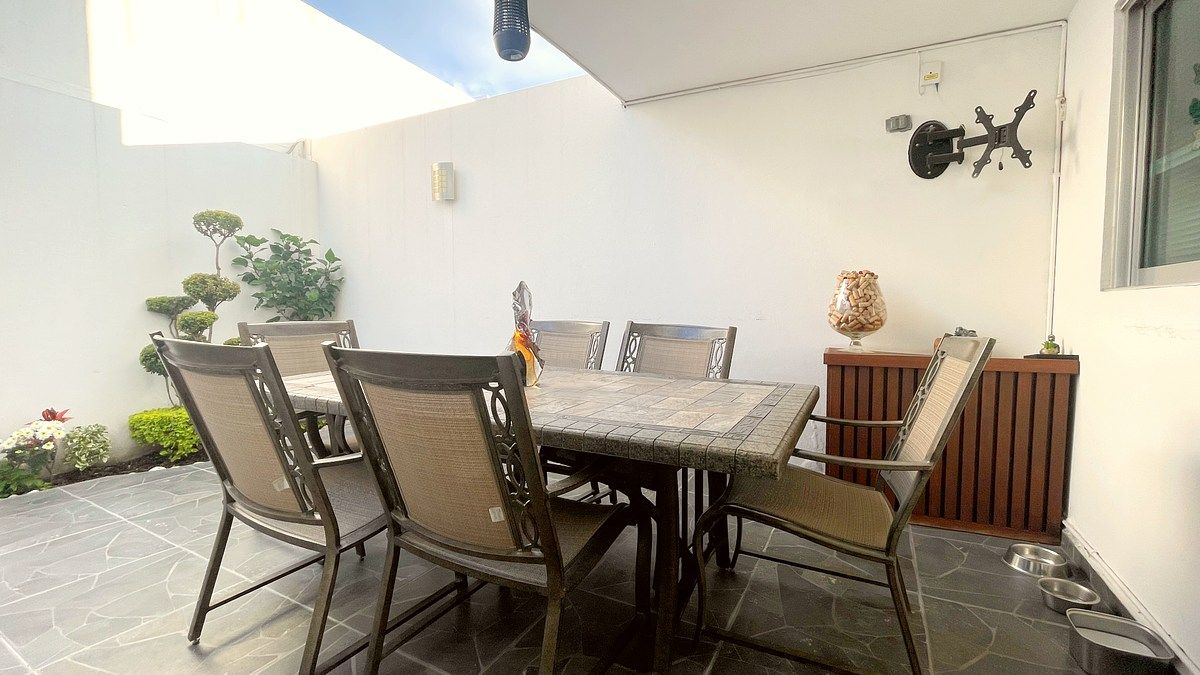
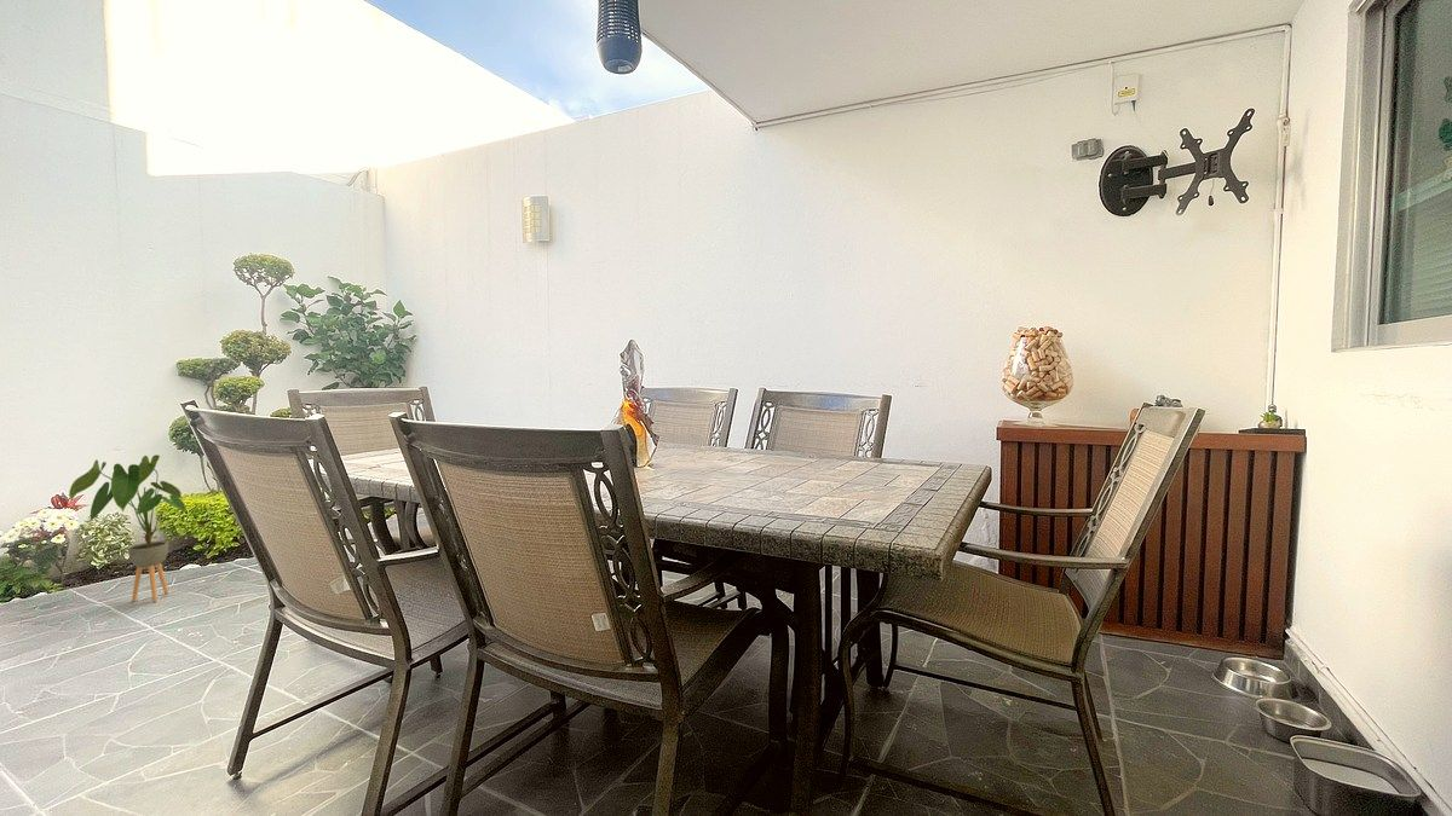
+ house plant [68,453,186,603]
